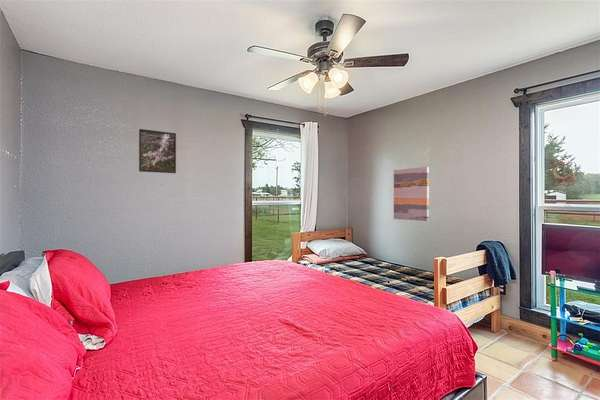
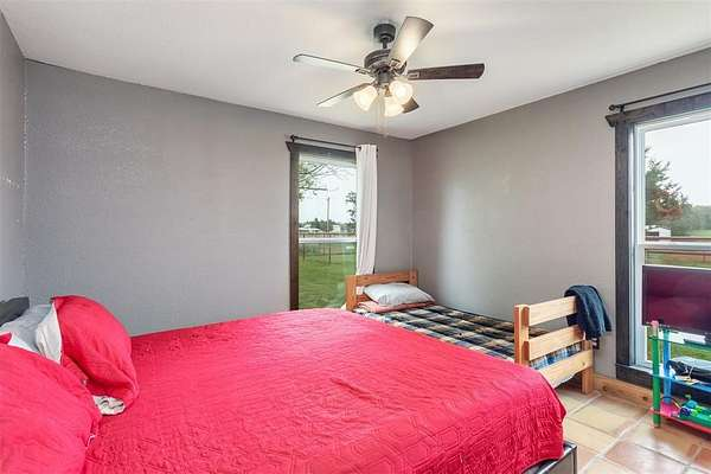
- wall art [393,166,430,222]
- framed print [138,128,177,174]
